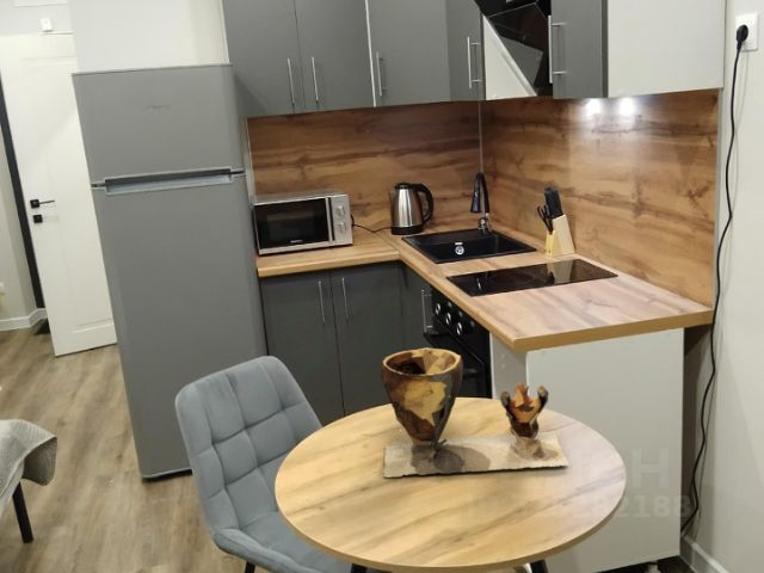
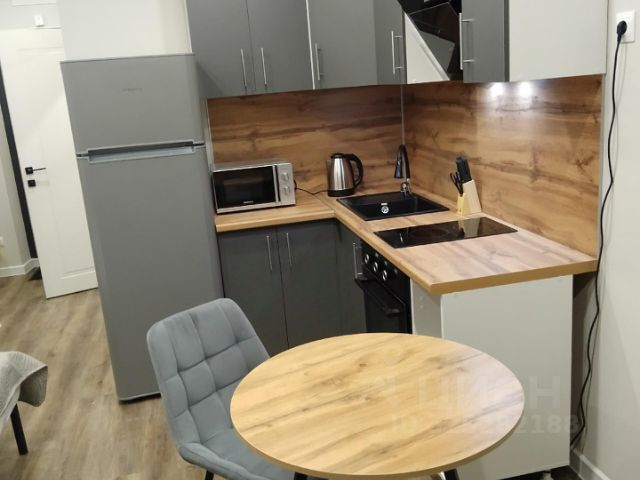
- clay pot [380,346,569,479]
